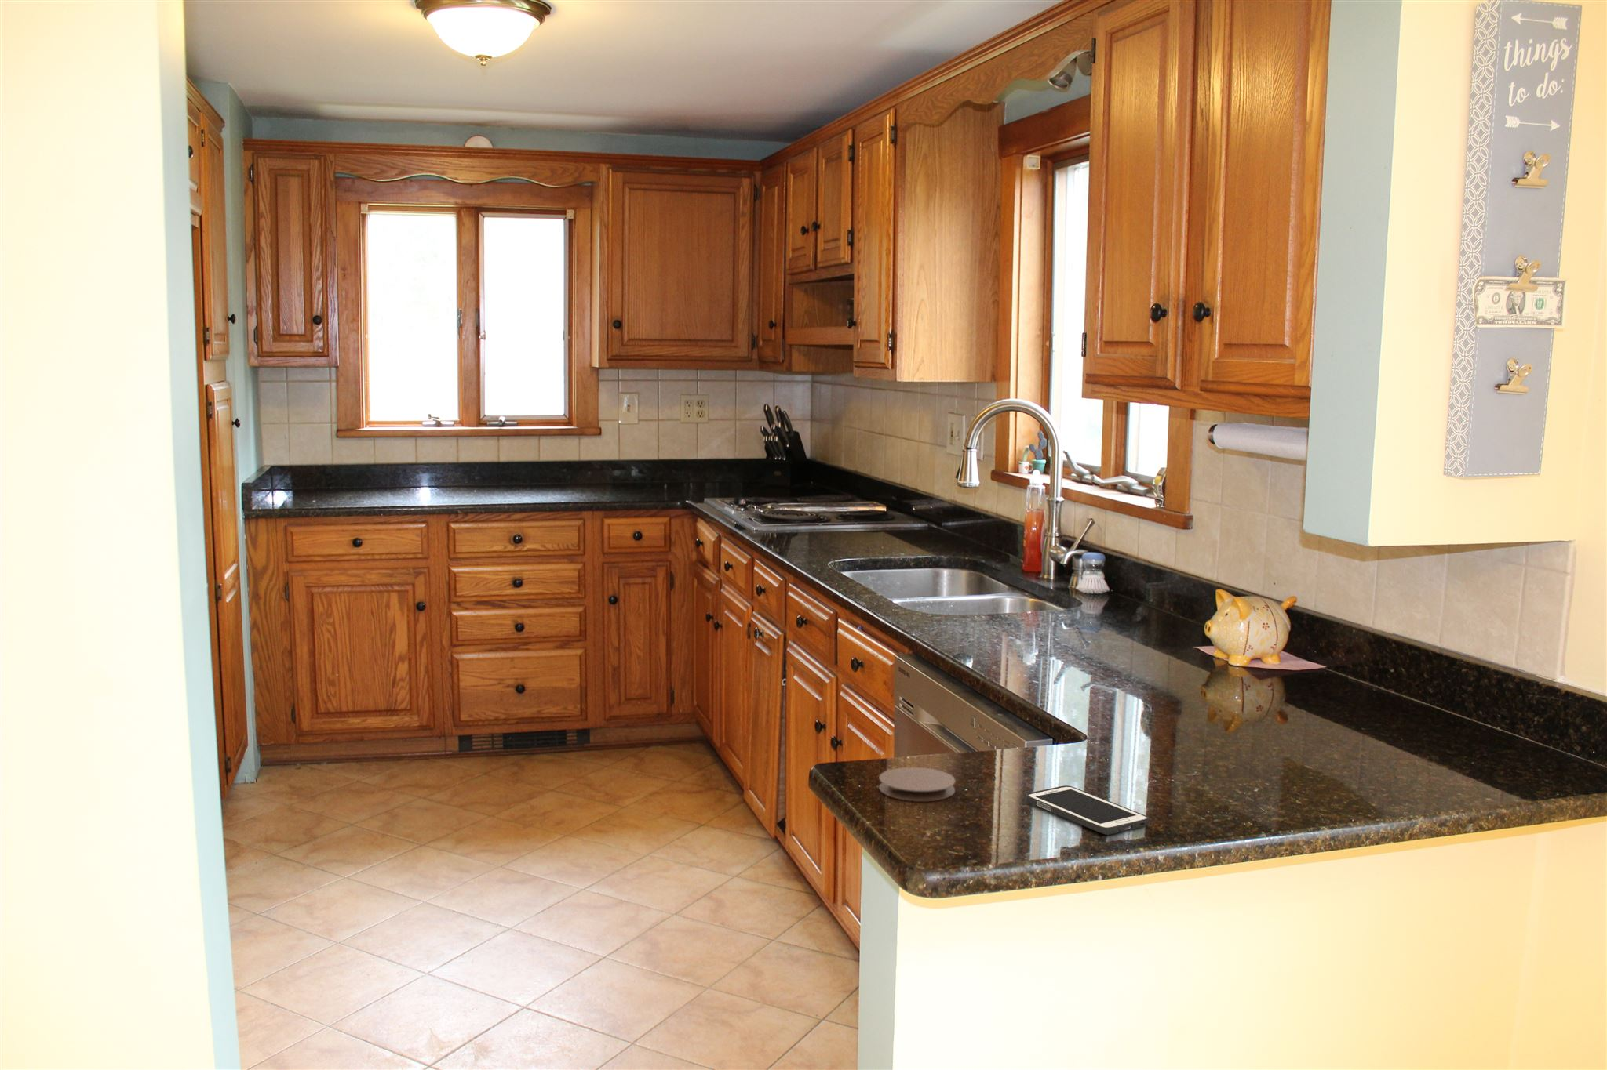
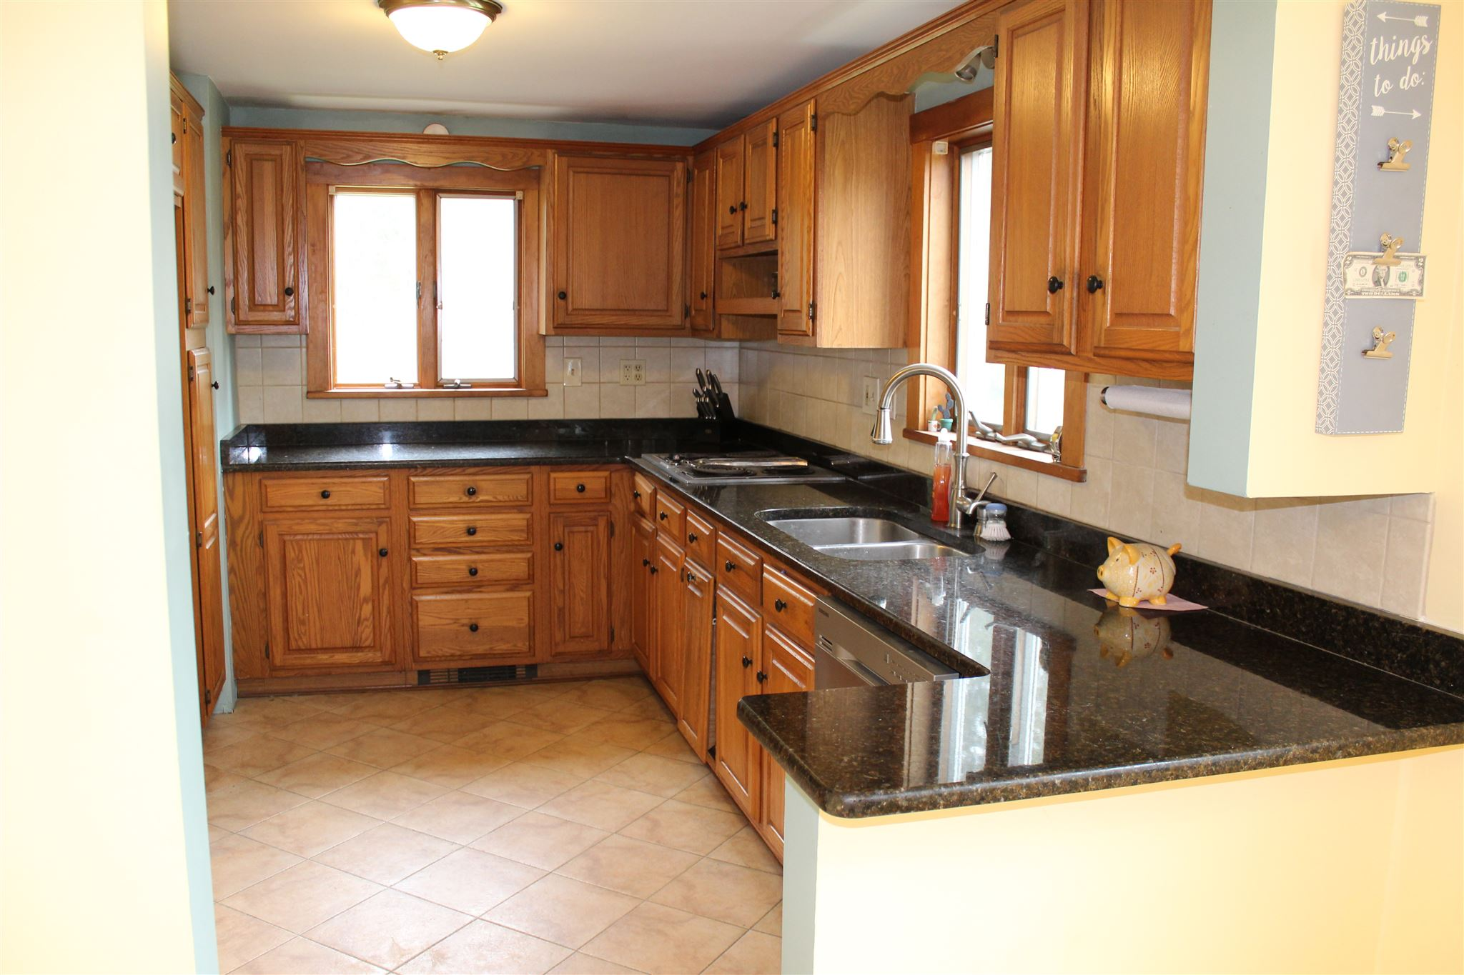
- coaster [878,767,956,802]
- cell phone [1025,785,1151,836]
